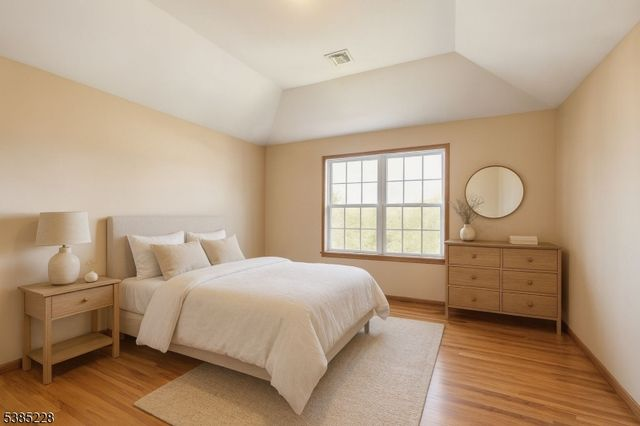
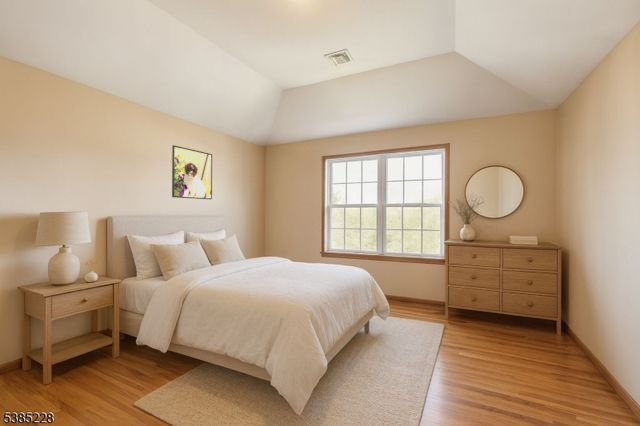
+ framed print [171,144,213,200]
